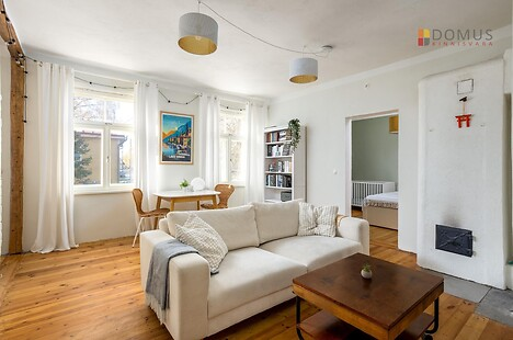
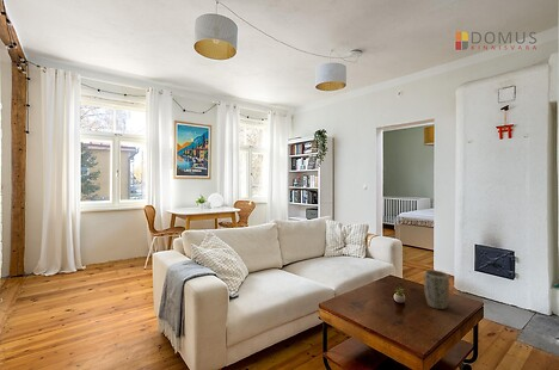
+ plant pot [423,269,450,310]
